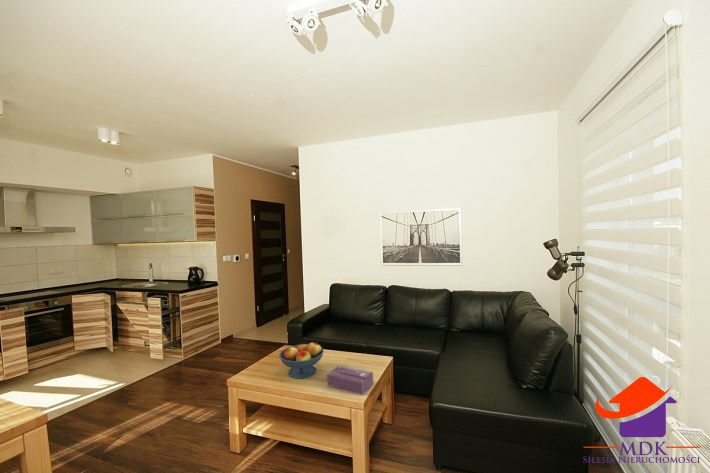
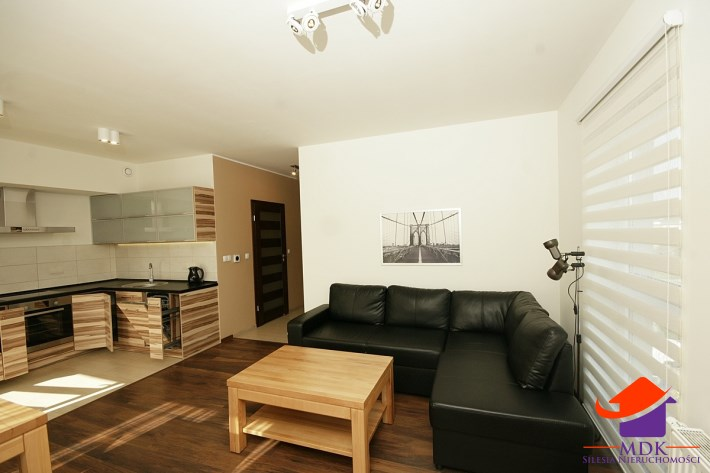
- fruit bowl [278,341,325,380]
- tissue box [326,363,374,396]
